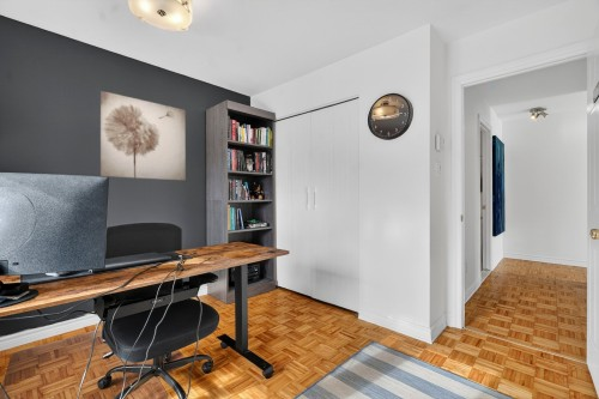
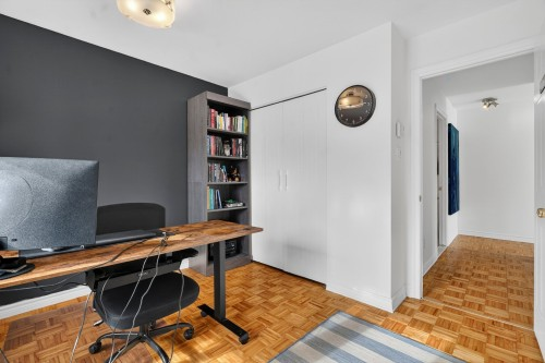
- wall art [99,90,187,182]
